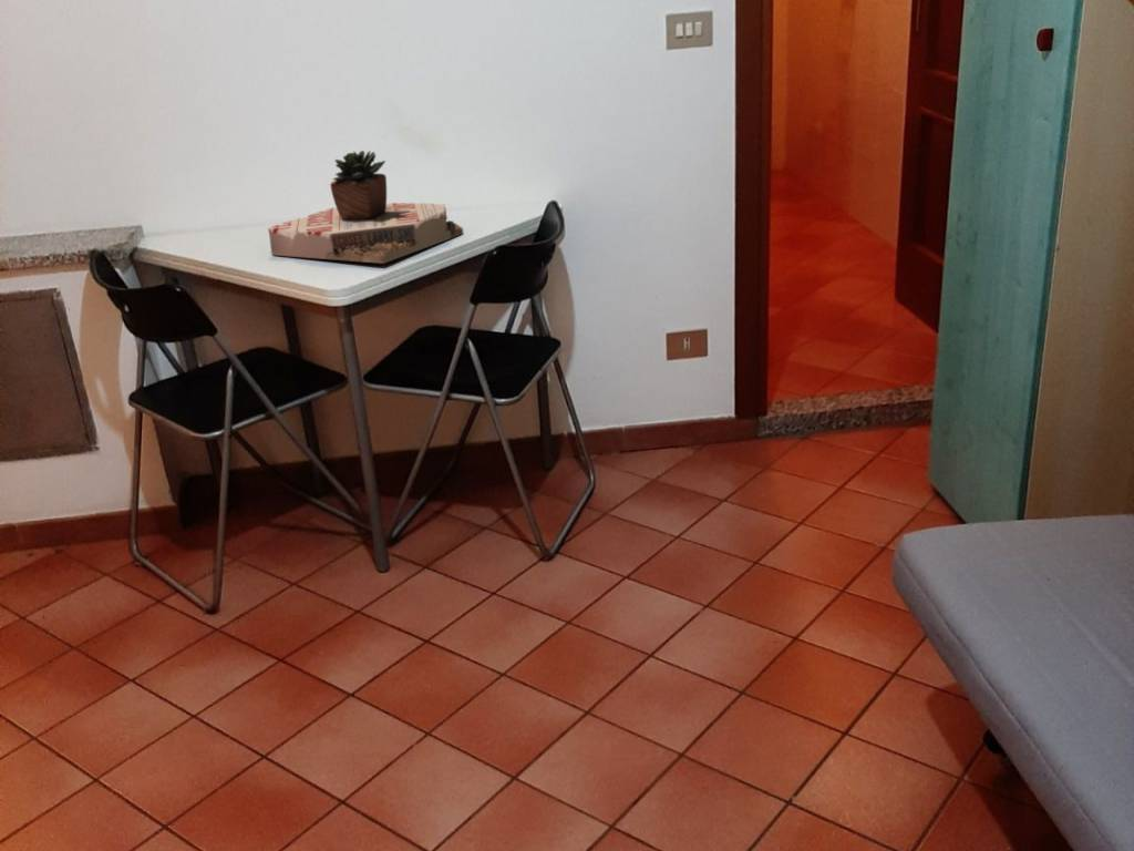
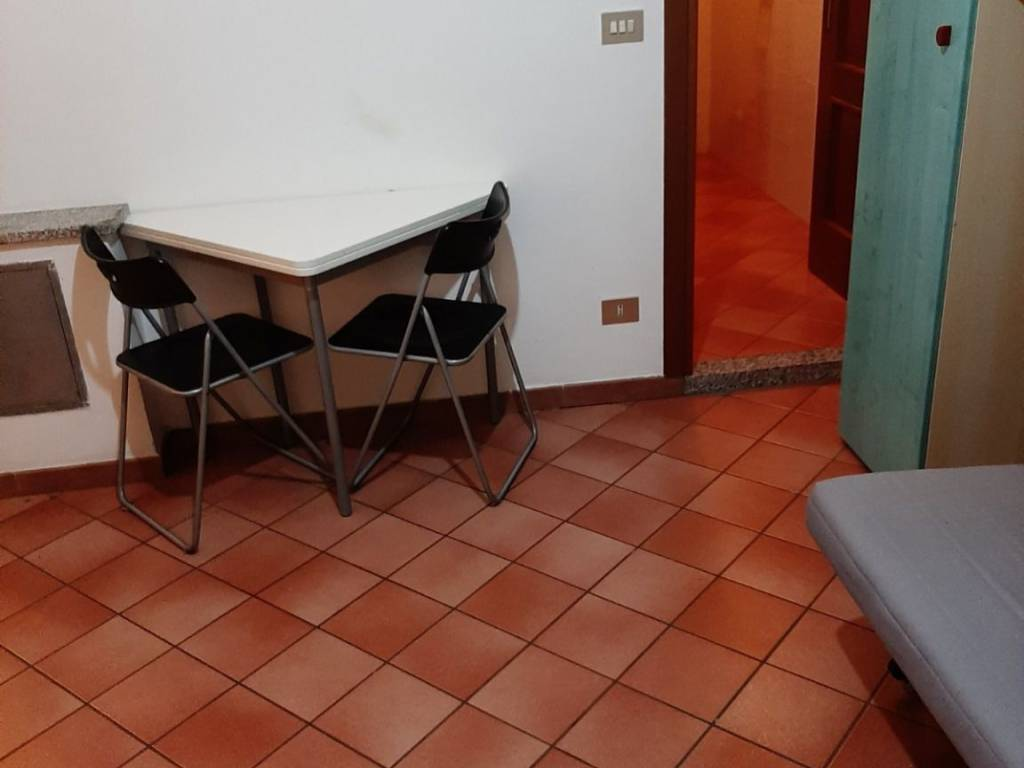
- succulent plant [267,150,464,265]
